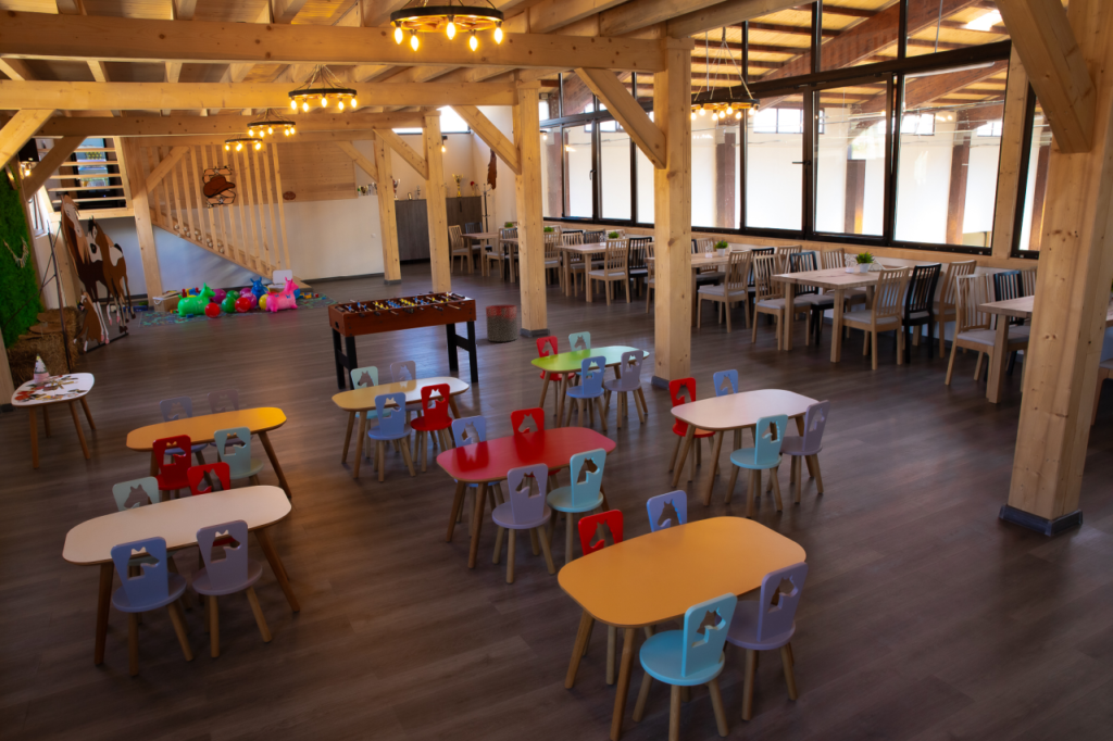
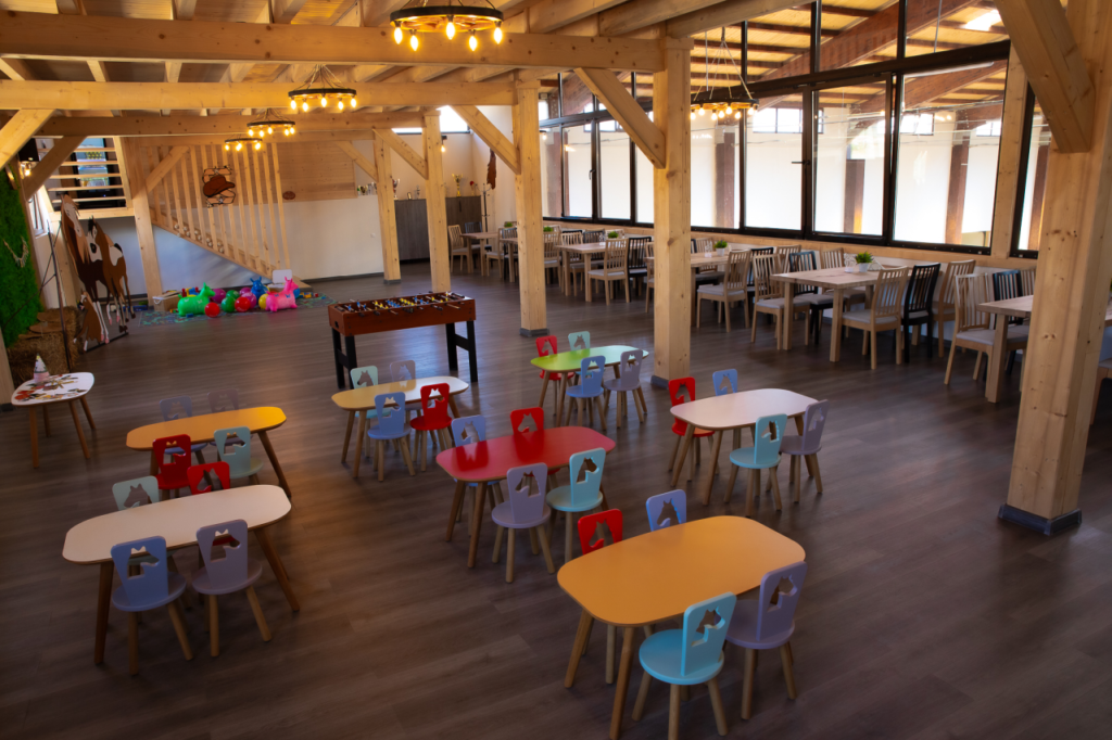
- trash can [485,303,518,343]
